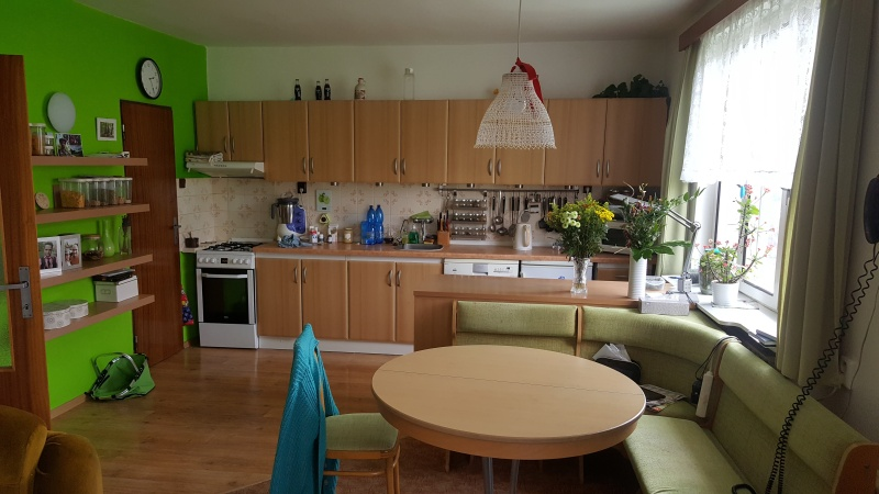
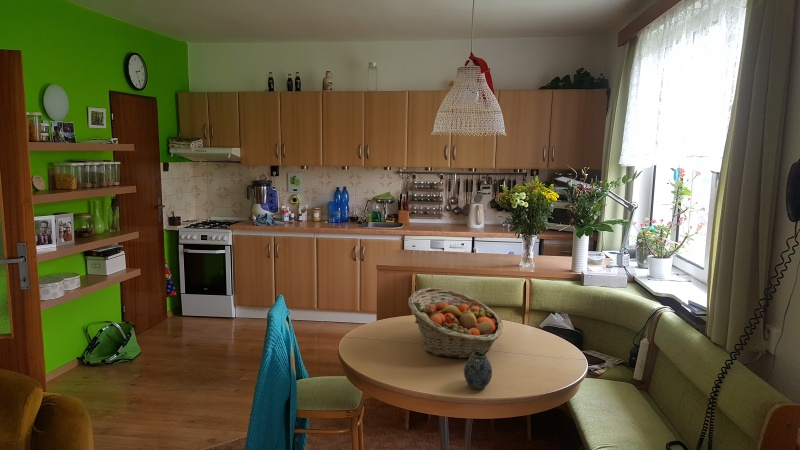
+ fruit basket [407,287,504,359]
+ teapot [463,349,493,390]
